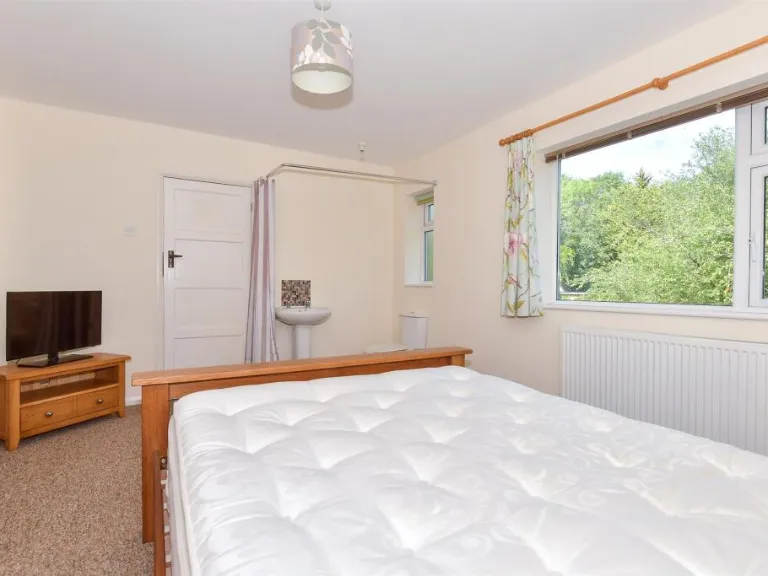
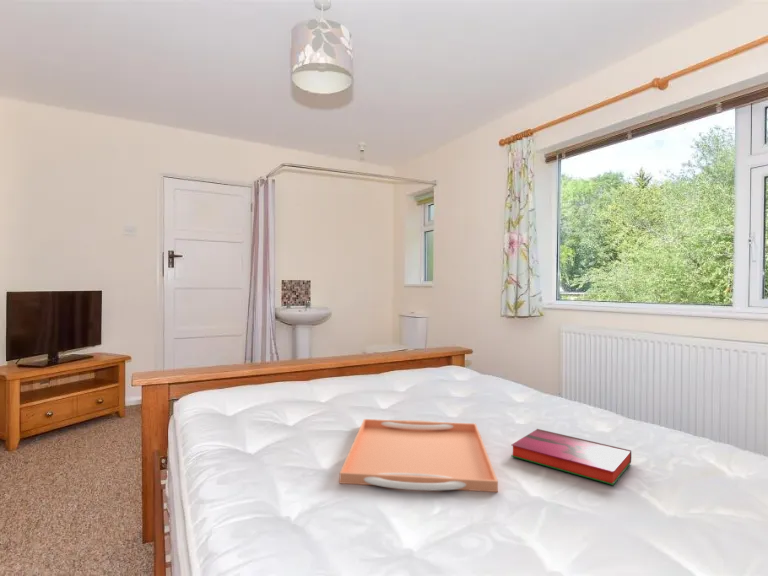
+ serving tray [338,418,499,493]
+ hardback book [510,428,632,486]
